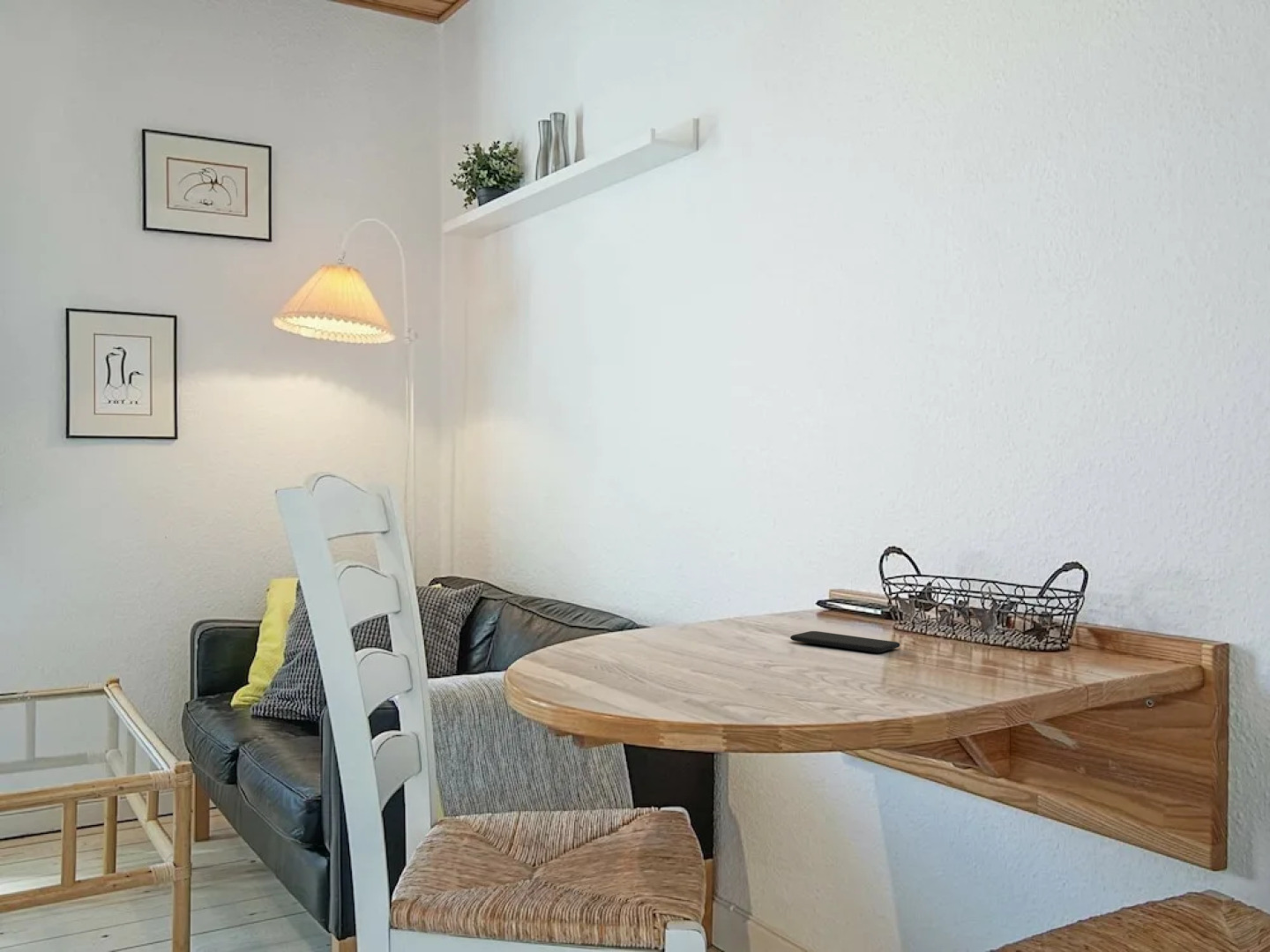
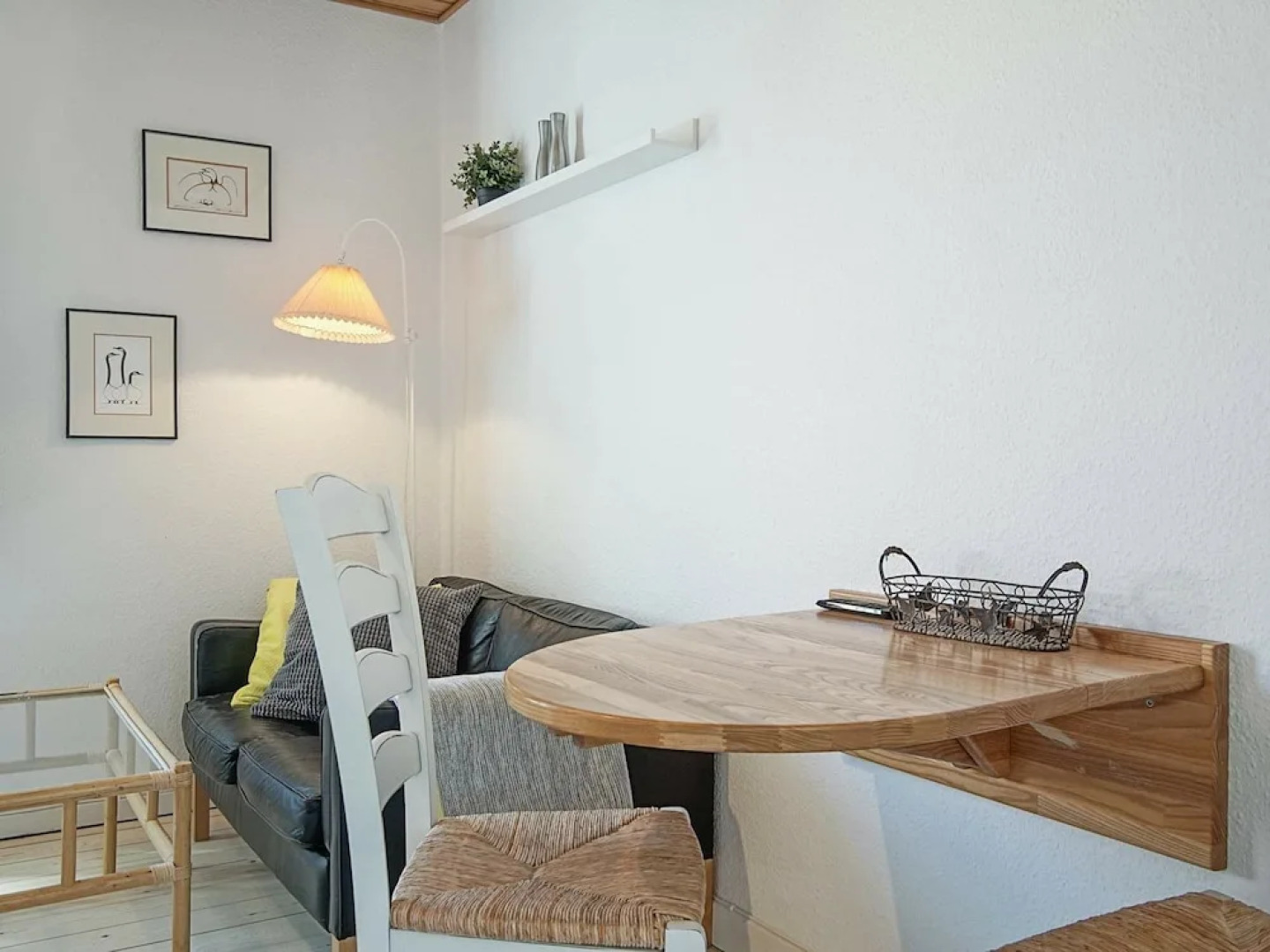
- smartphone [789,630,900,653]
